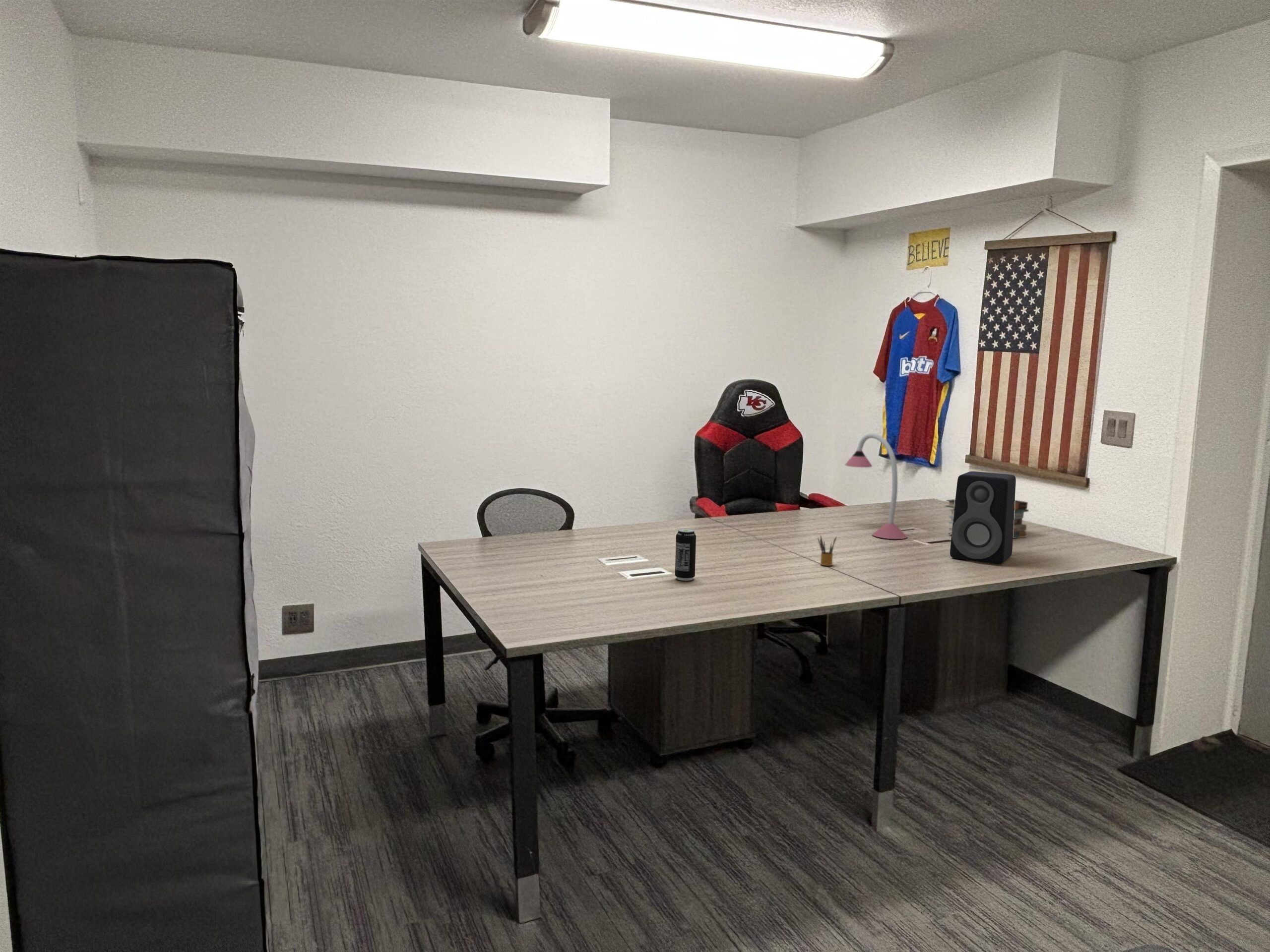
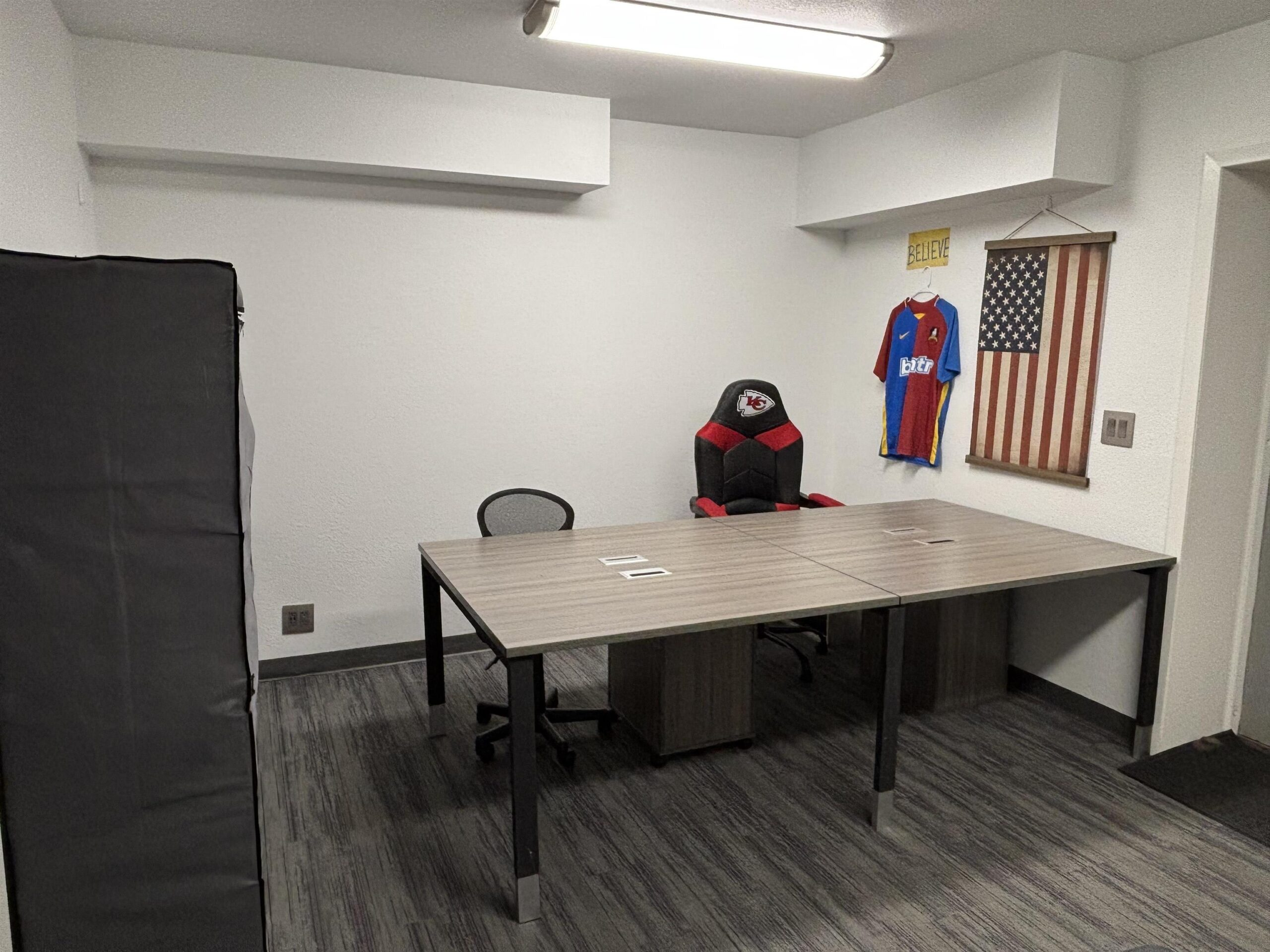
- beverage can [675,528,697,581]
- book stack [945,499,1029,539]
- desk lamp [844,432,908,539]
- pencil box [817,535,837,566]
- speaker [950,471,1016,565]
